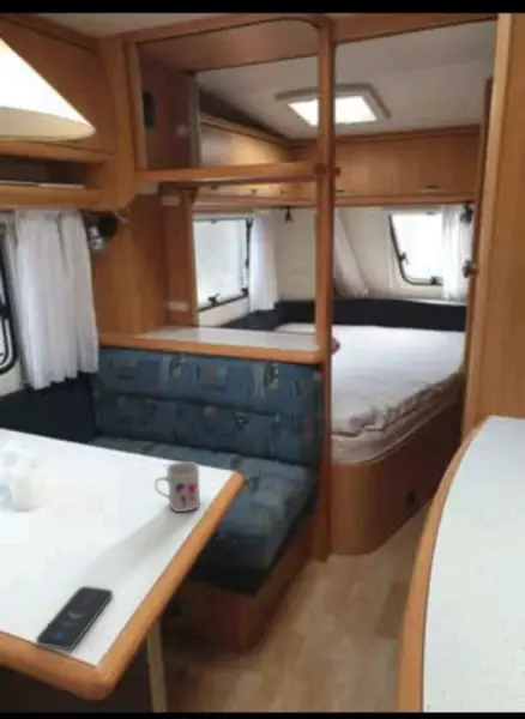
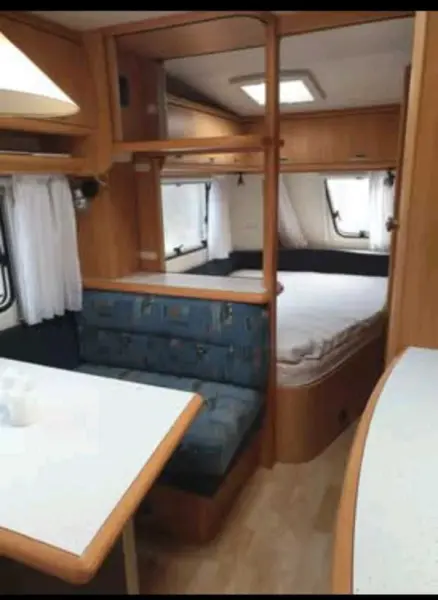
- smartphone [35,585,114,651]
- mug [153,460,201,513]
